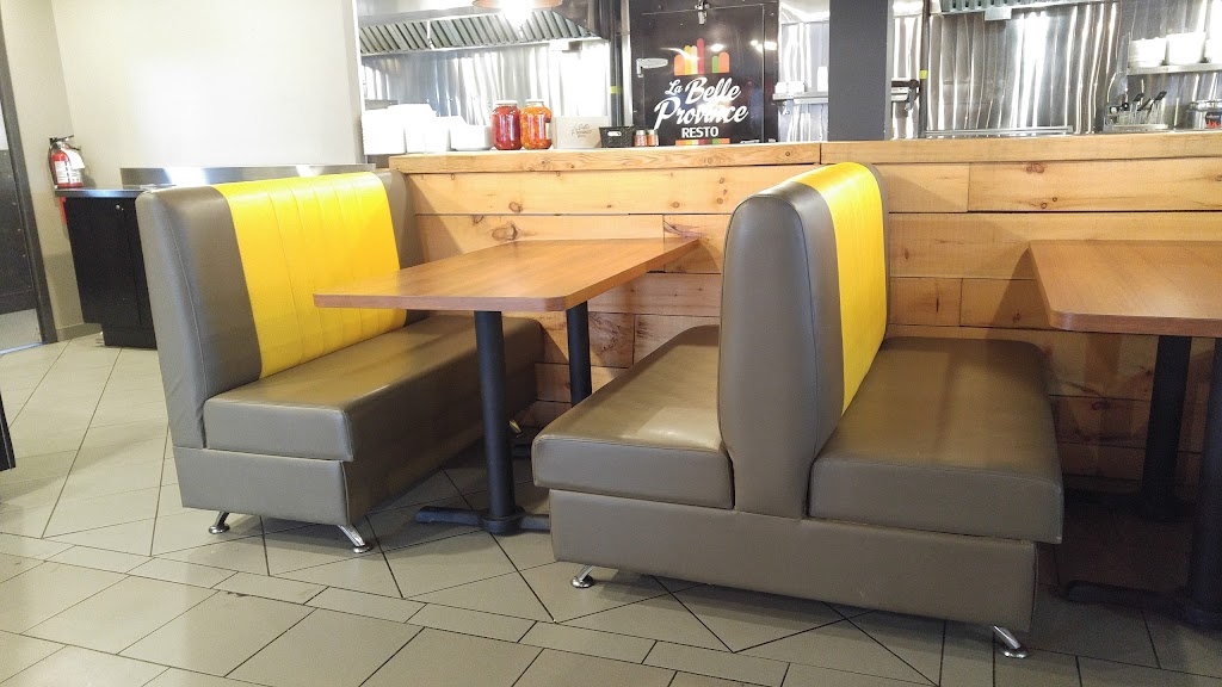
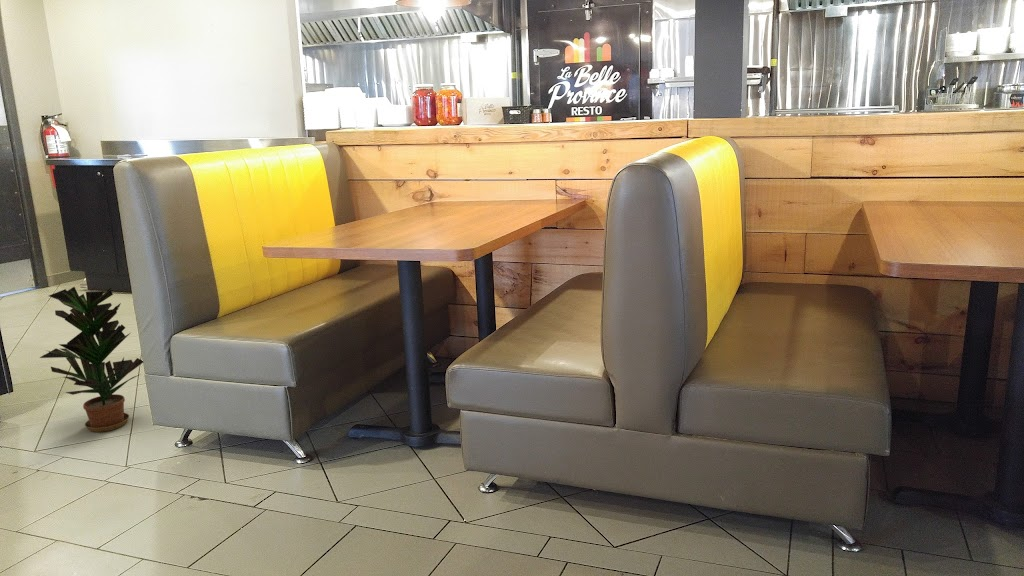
+ potted plant [39,286,144,433]
